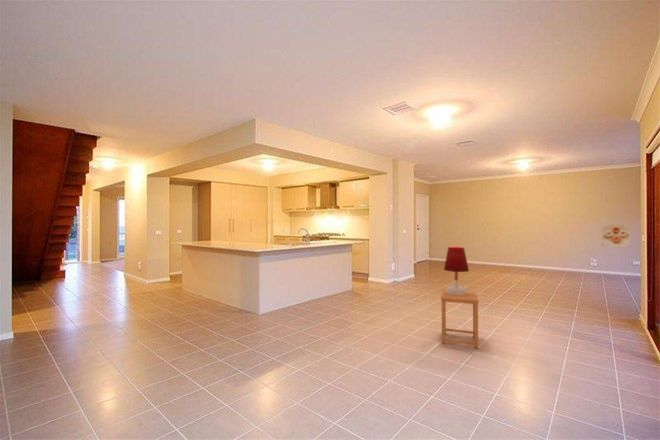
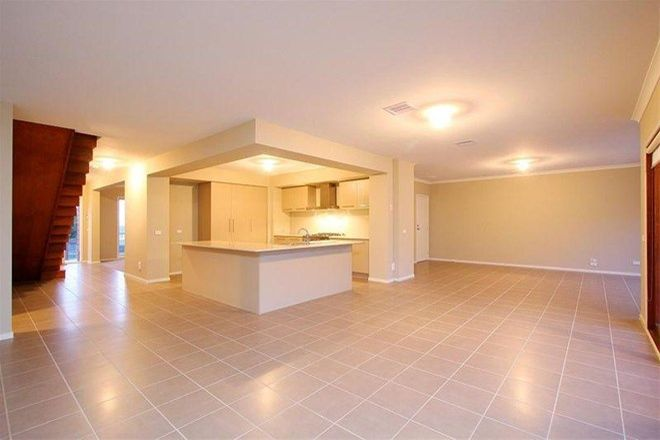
- side table [440,289,480,349]
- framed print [600,224,632,248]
- table lamp [443,246,470,296]
